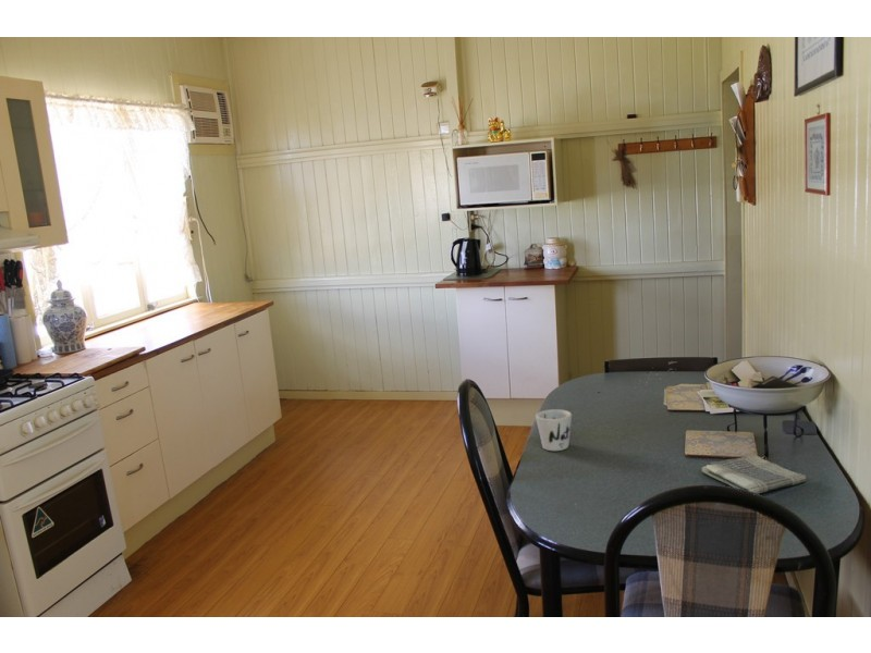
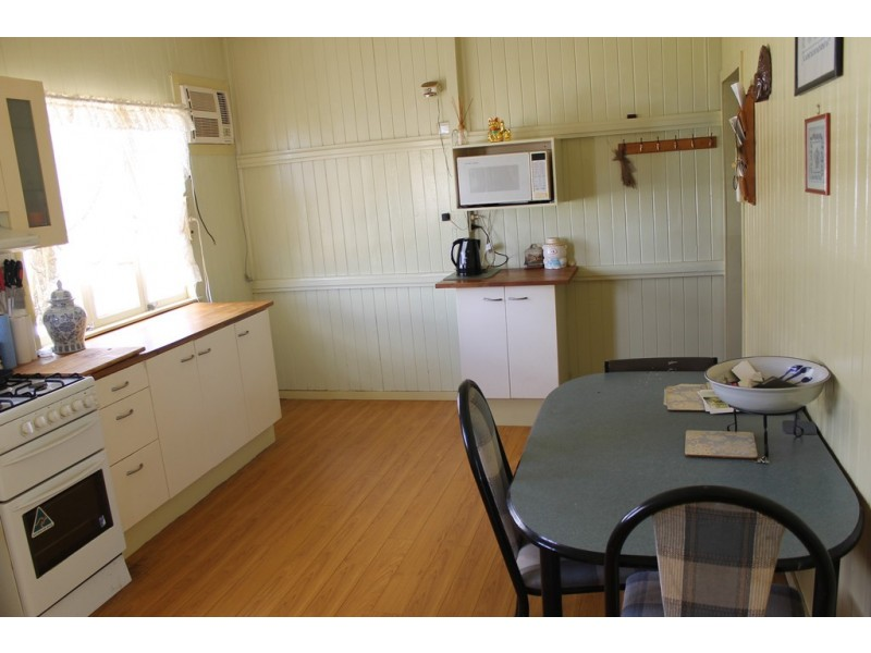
- mug [535,408,573,452]
- dish towel [700,455,808,495]
